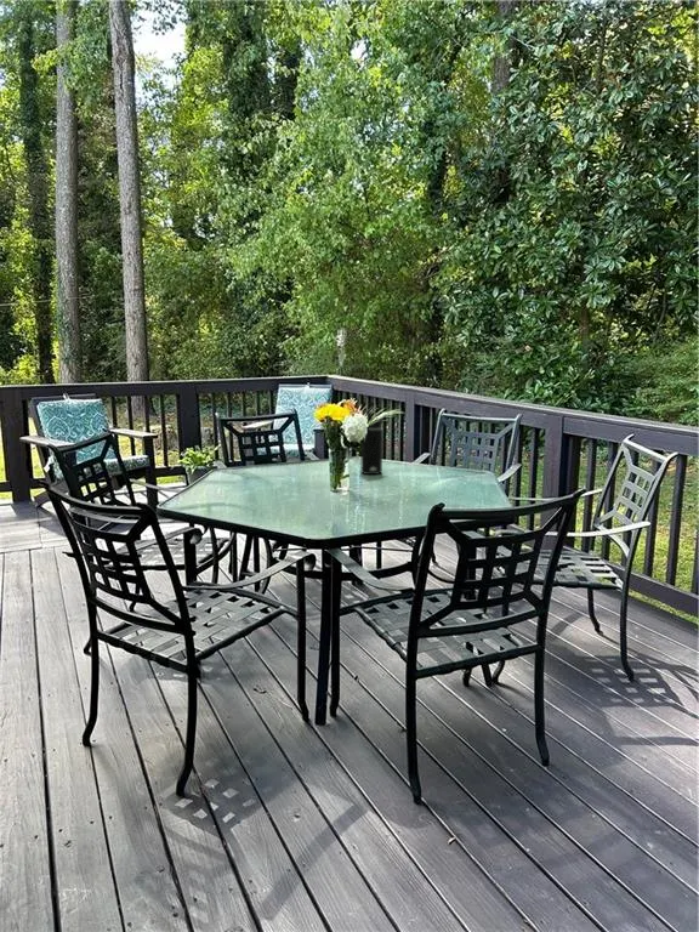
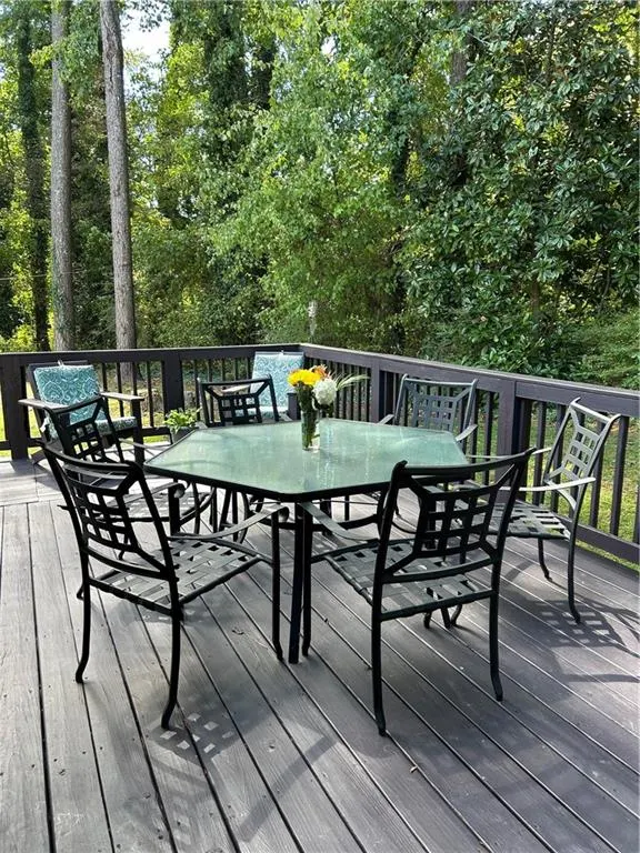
- water bottle [359,409,387,476]
